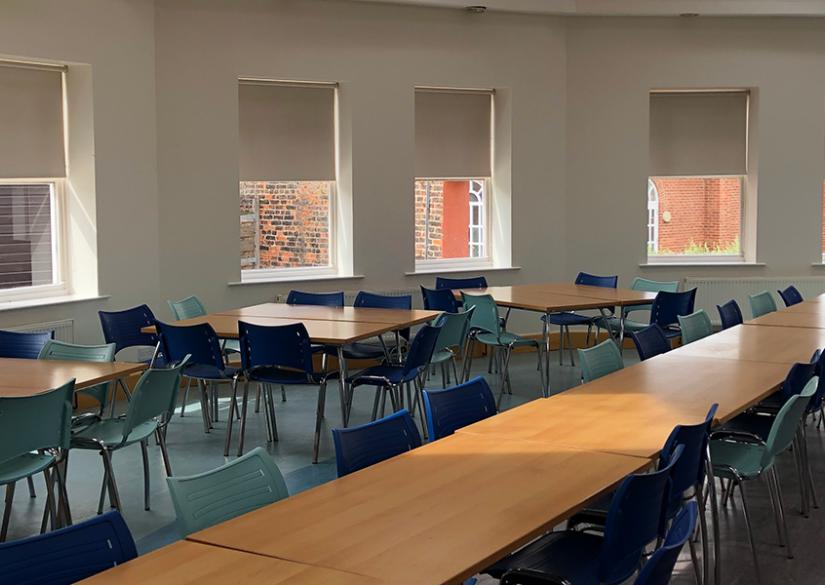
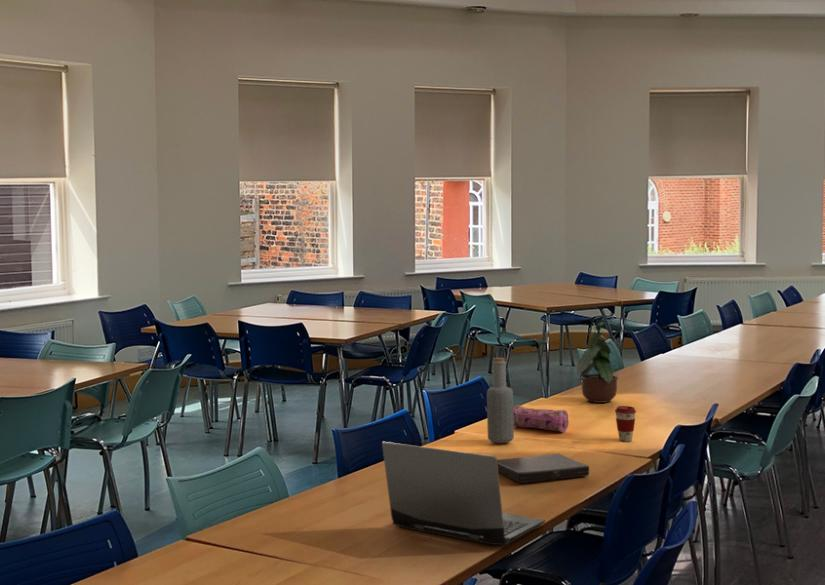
+ bottle [486,357,515,444]
+ pencil case [513,404,570,433]
+ laptop computer [381,441,546,546]
+ book [497,452,590,484]
+ coffee cup [614,405,637,443]
+ potted plant [576,318,620,404]
